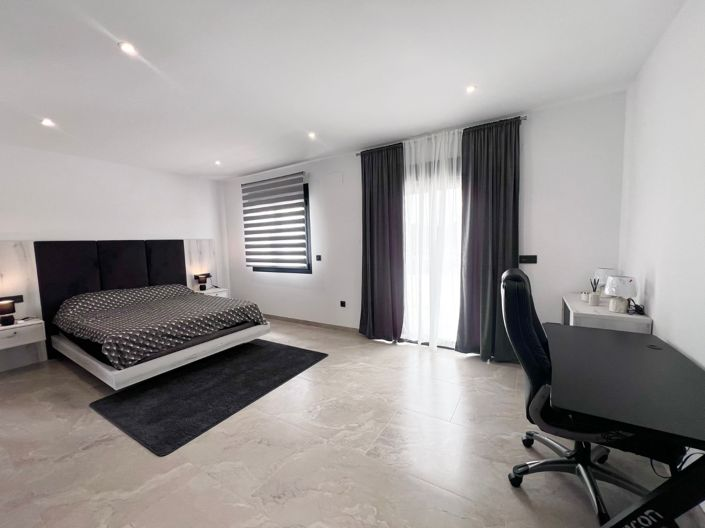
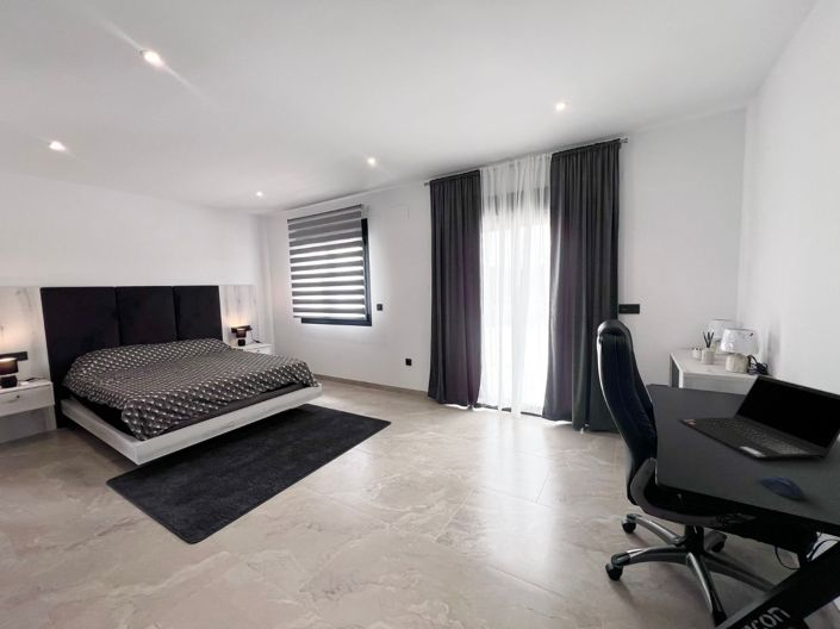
+ computer mouse [758,474,805,500]
+ laptop computer [677,374,840,460]
